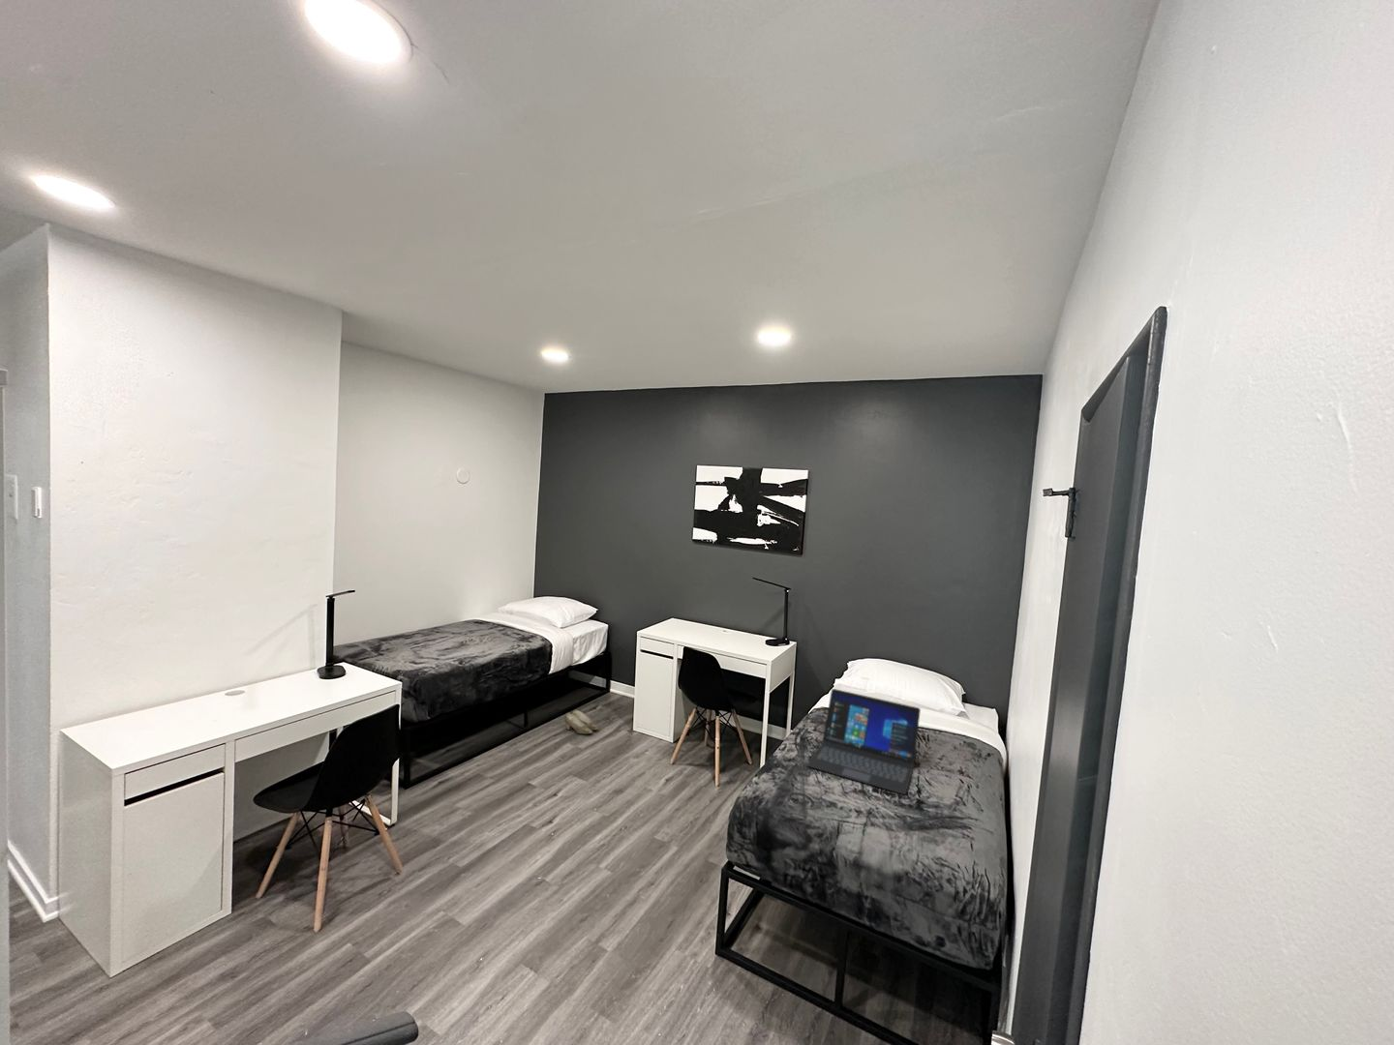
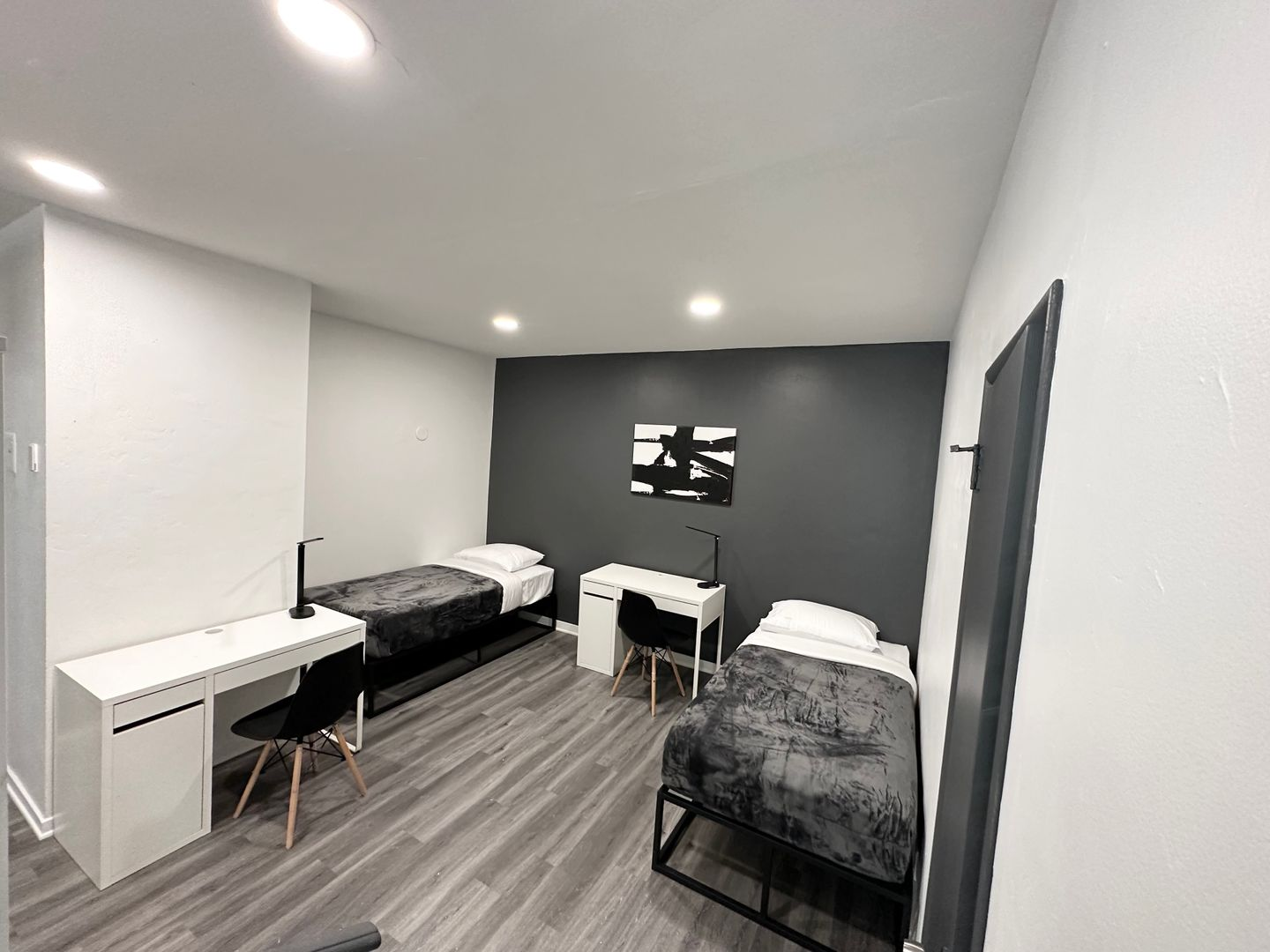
- laptop [806,688,922,796]
- slippers [563,709,600,735]
